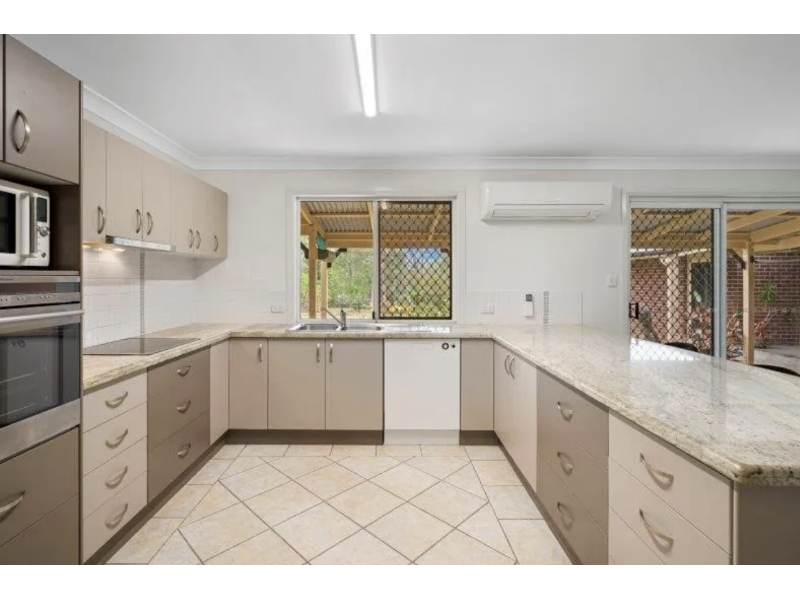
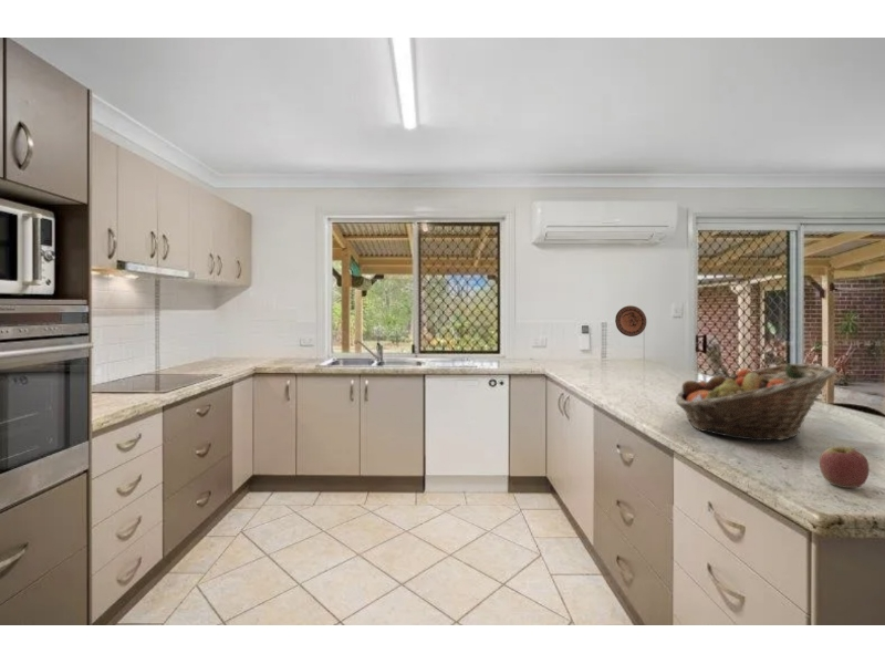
+ fruit basket [675,363,837,442]
+ decorative plate [614,304,647,338]
+ apple [819,446,871,489]
